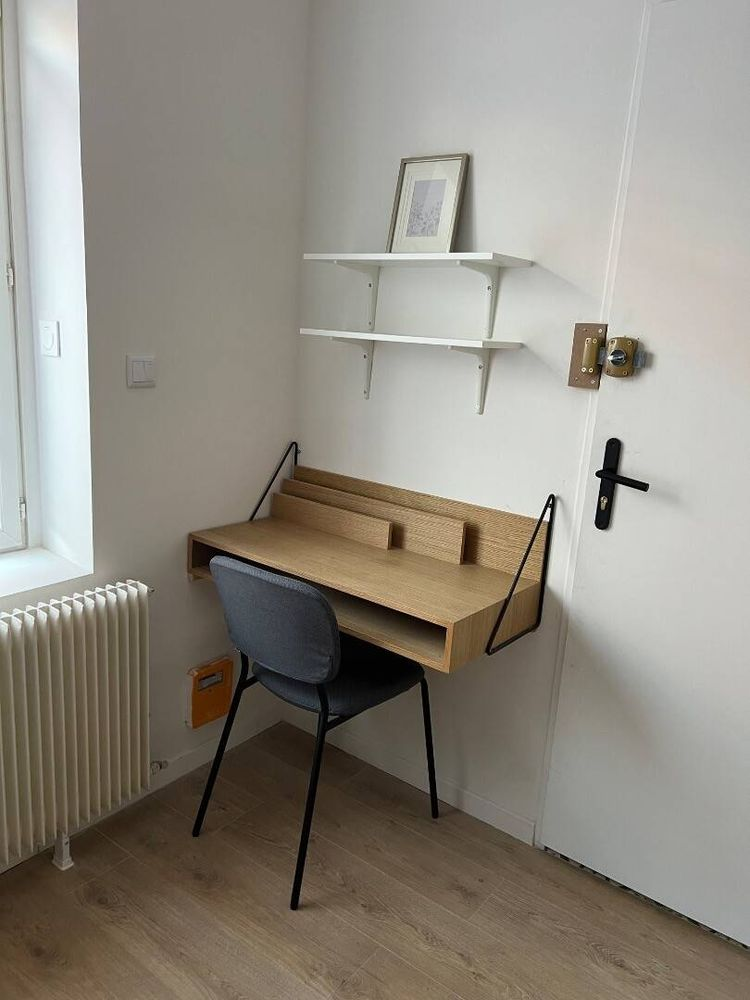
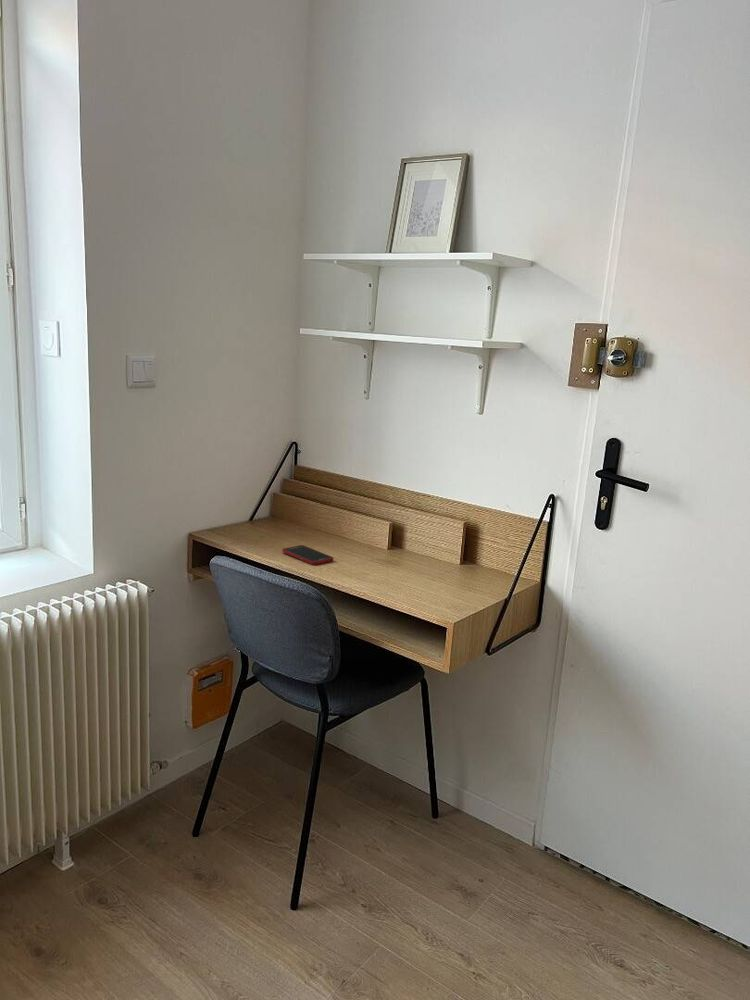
+ cell phone [282,544,334,566]
